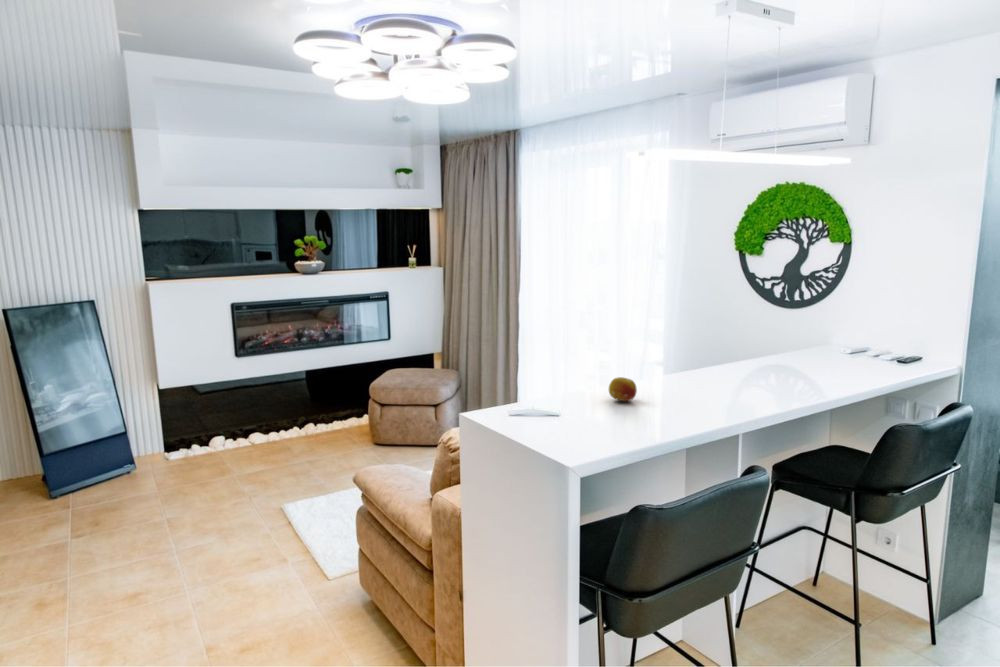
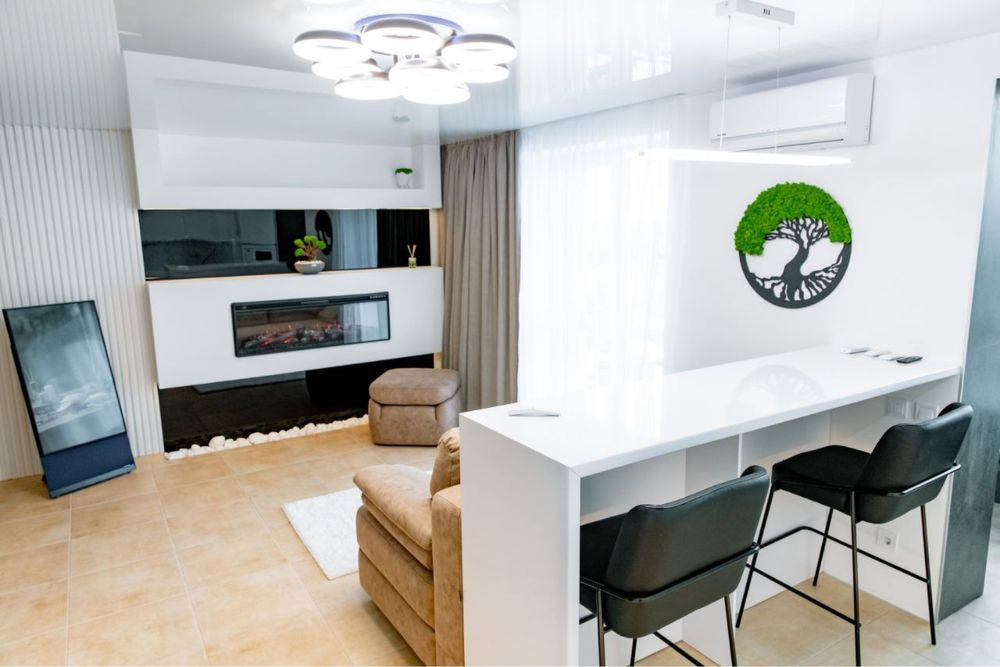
- fruit [608,376,638,402]
